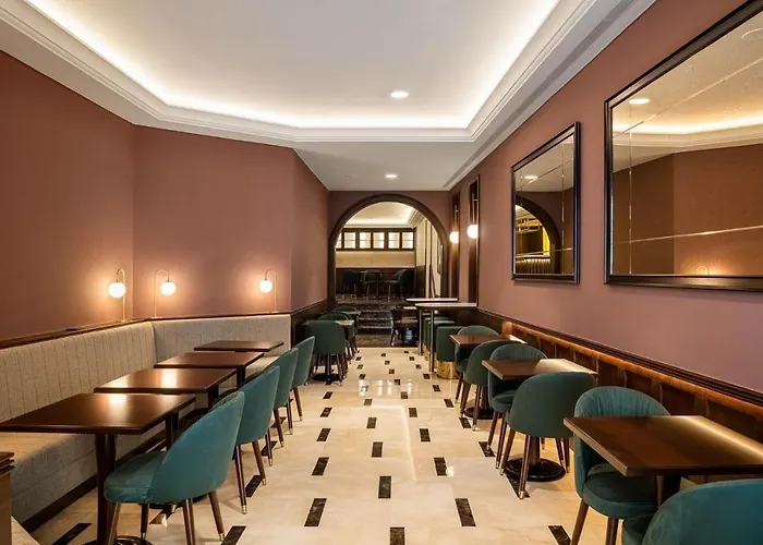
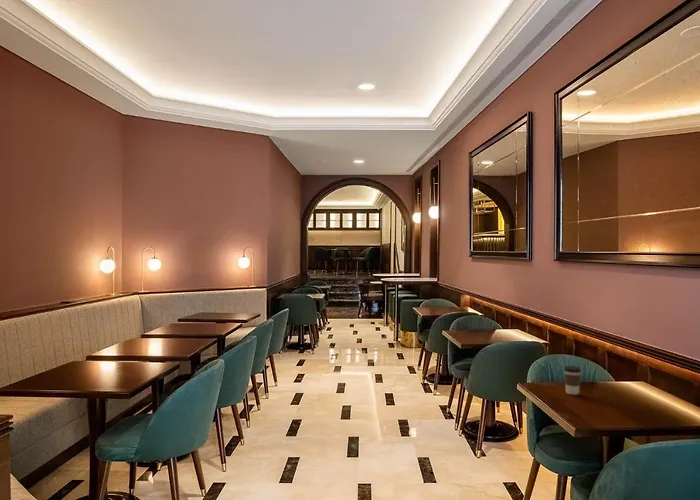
+ coffee cup [563,365,582,396]
